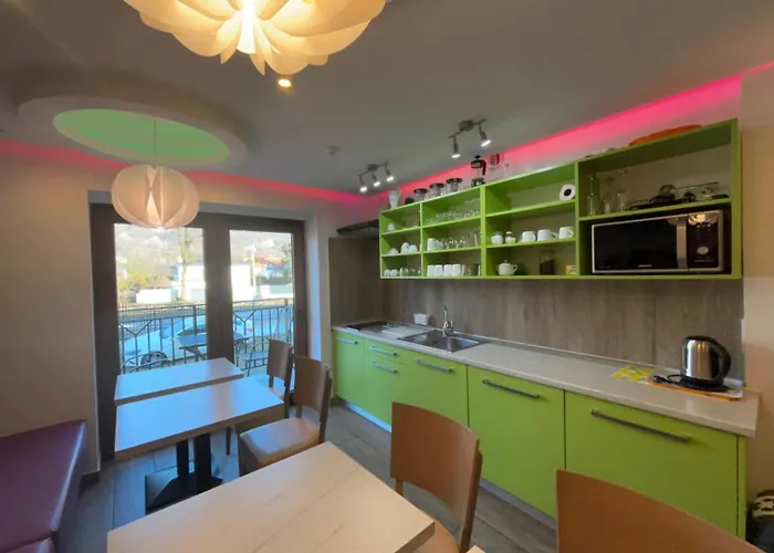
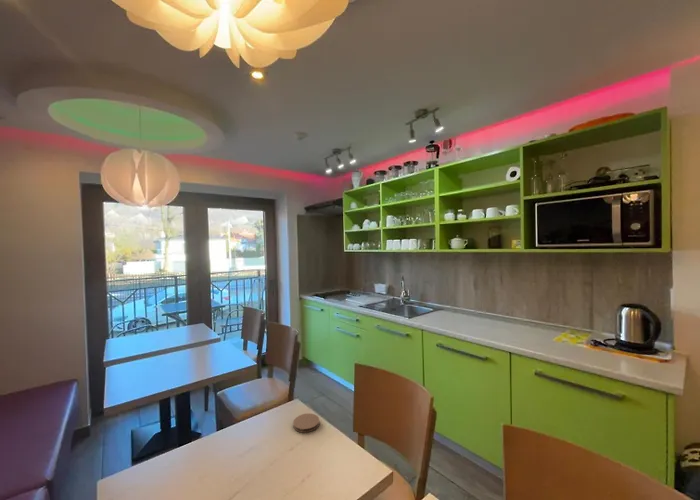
+ coaster [292,412,320,434]
